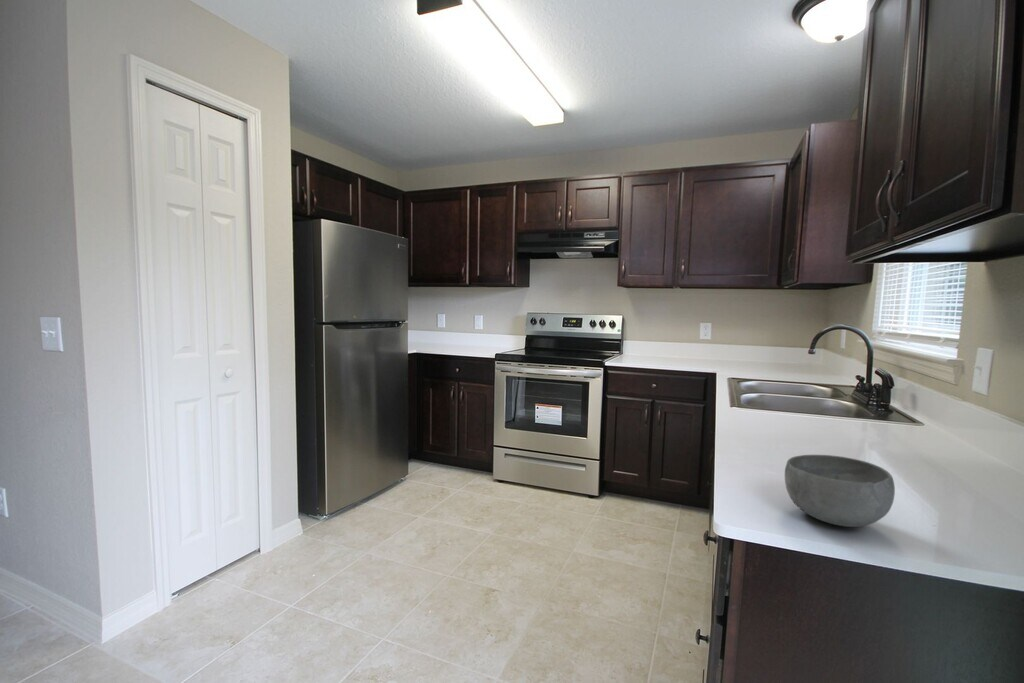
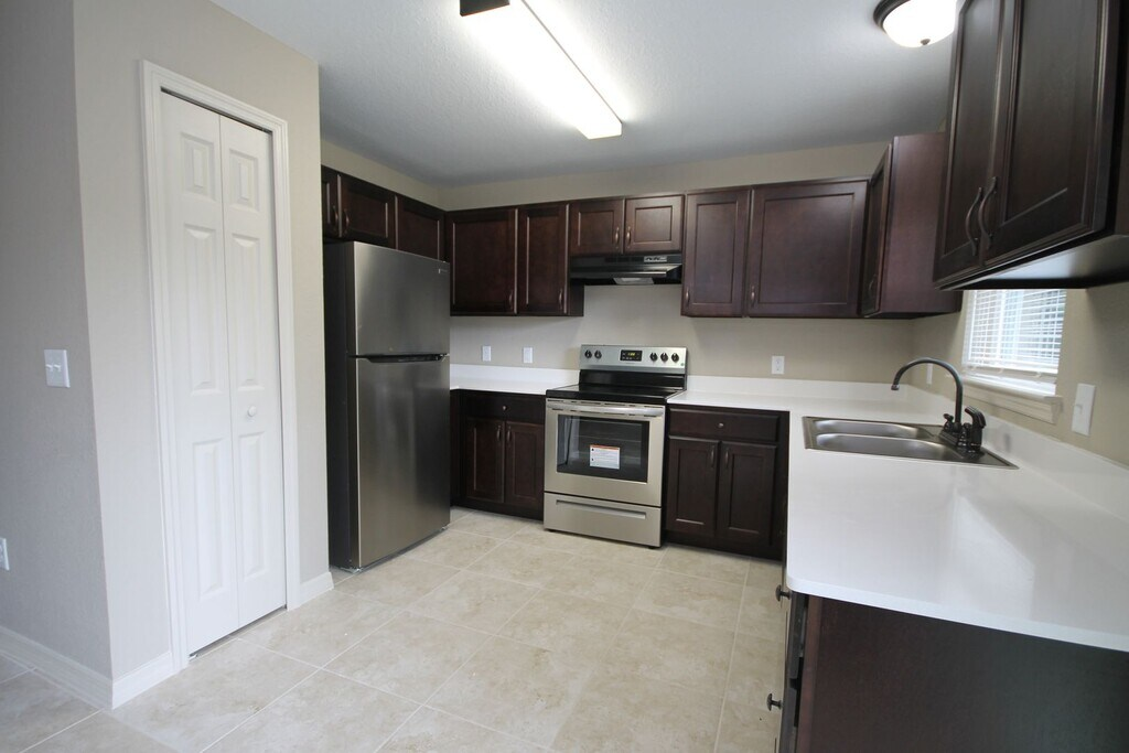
- bowl [784,454,896,528]
